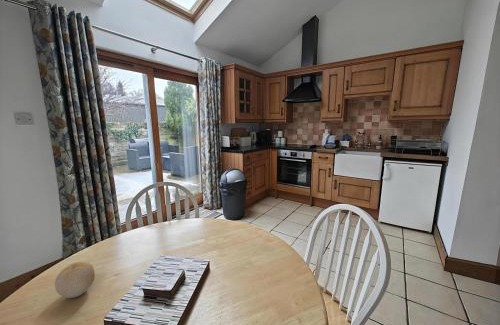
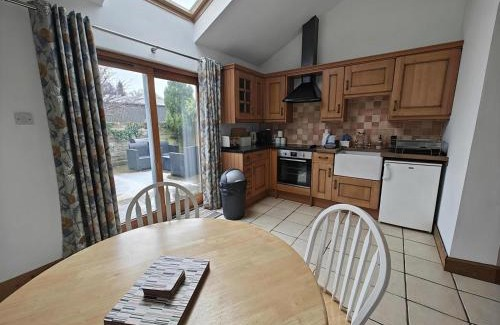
- fruit [54,261,96,299]
